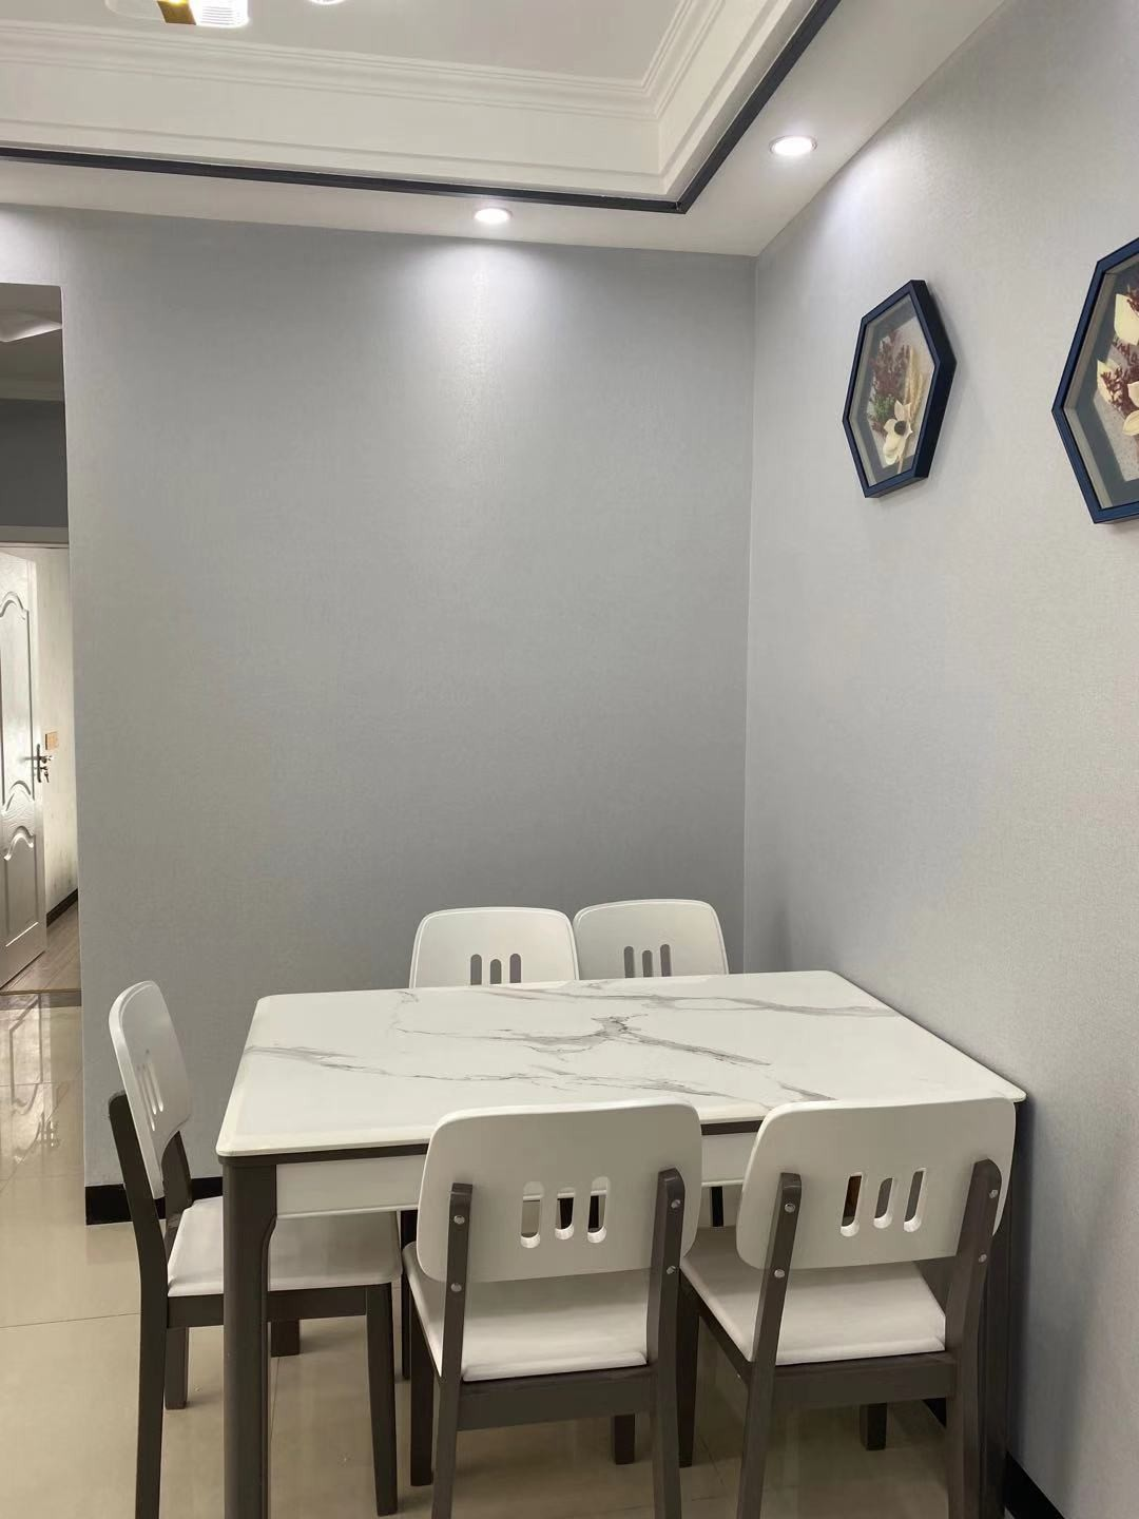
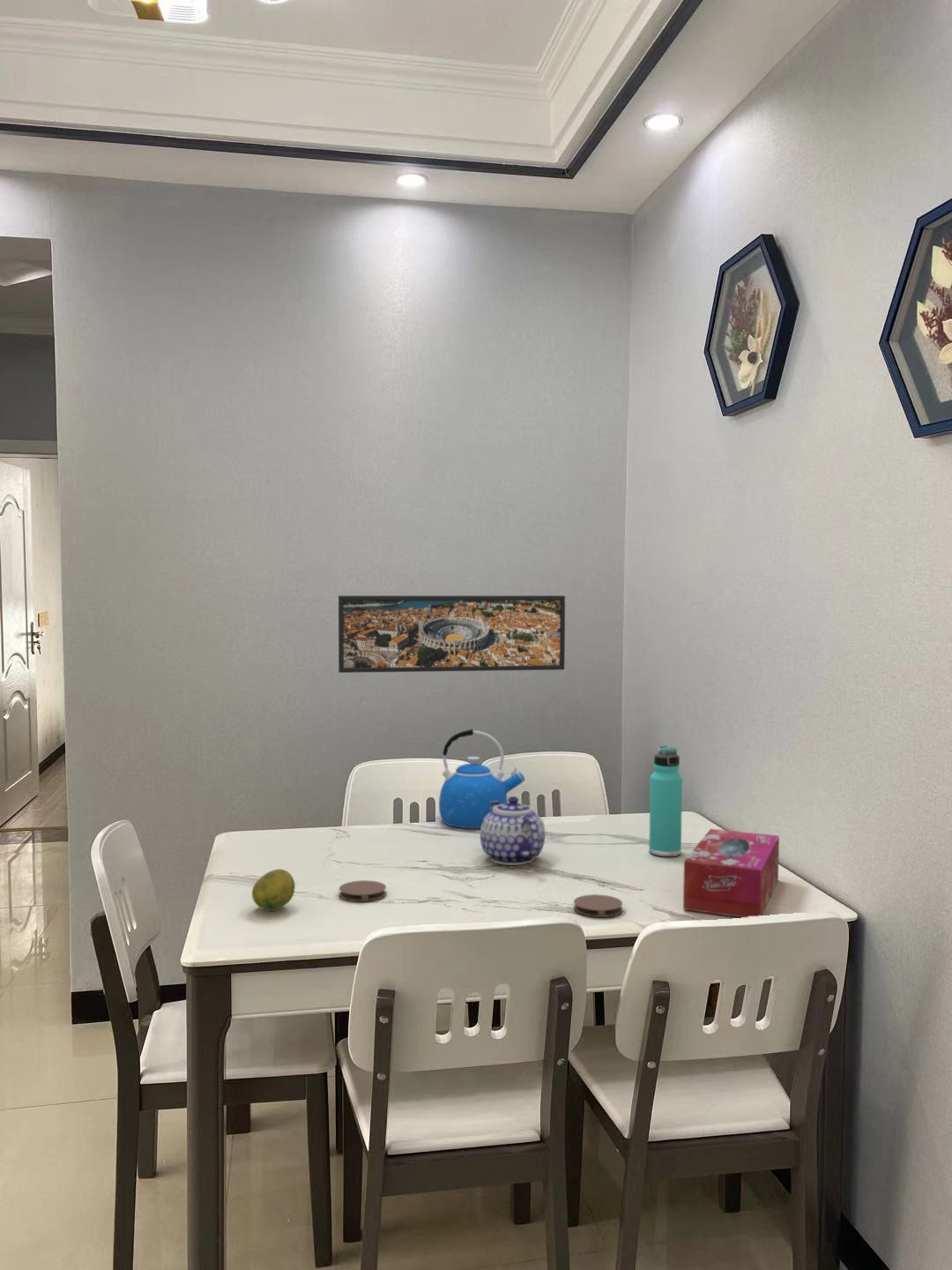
+ fruit [251,868,296,912]
+ thermos bottle [648,745,683,857]
+ teapot [480,796,547,866]
+ coaster [338,879,387,902]
+ tissue box [682,828,780,918]
+ coaster [573,893,623,918]
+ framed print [338,594,566,674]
+ kettle [438,728,525,829]
